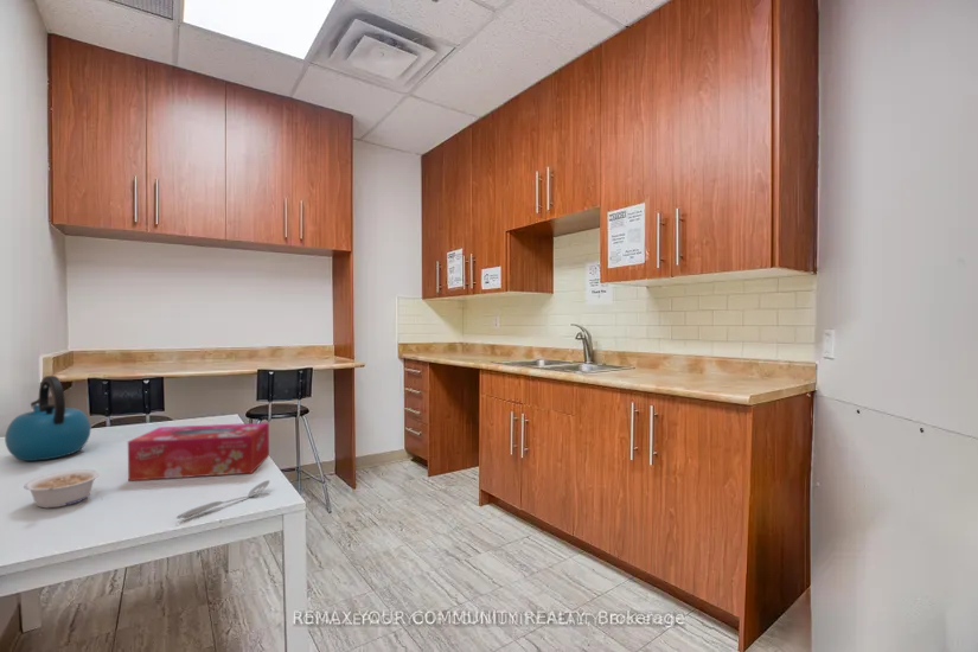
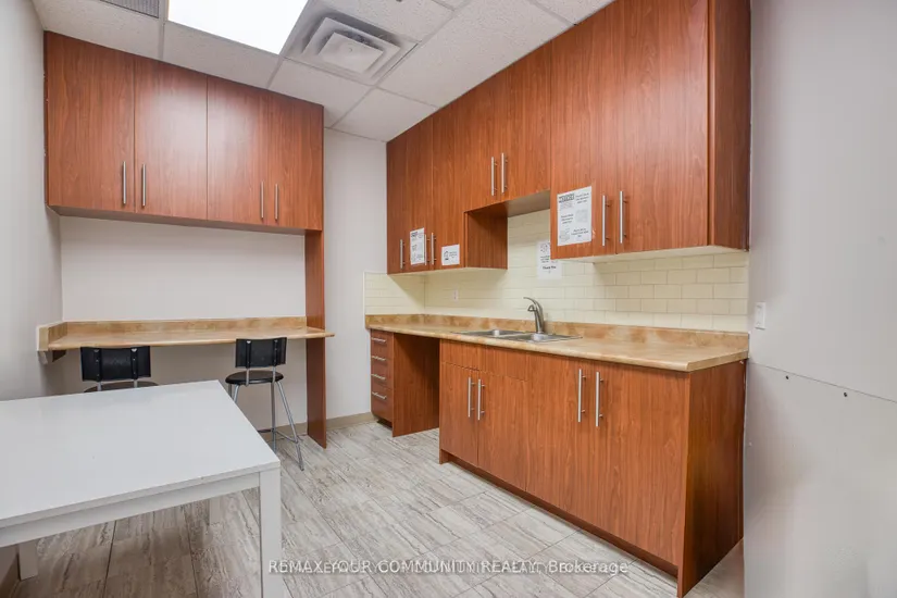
- spoon [175,479,271,519]
- tissue box [127,422,270,482]
- kettle [4,375,92,462]
- legume [23,468,101,509]
